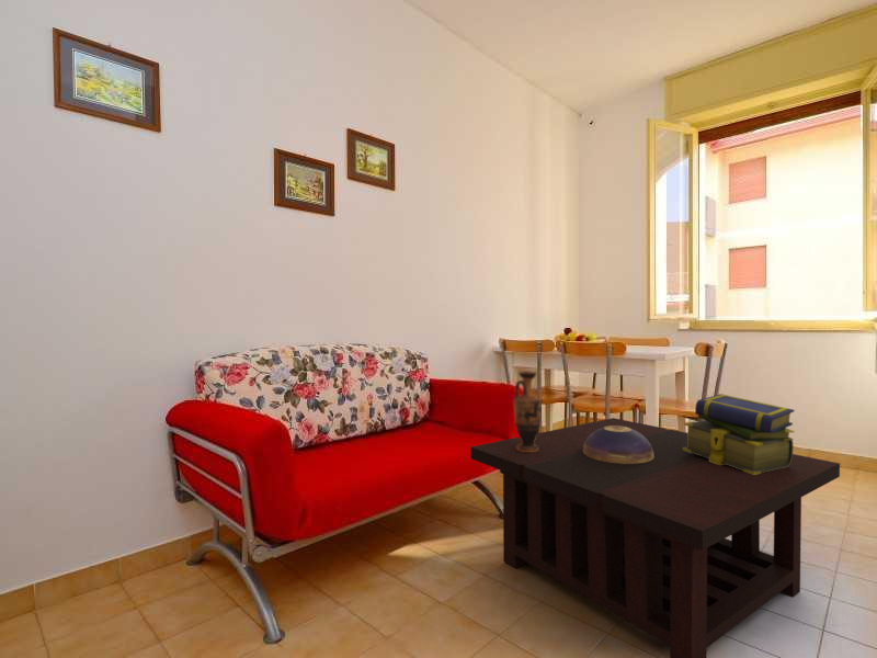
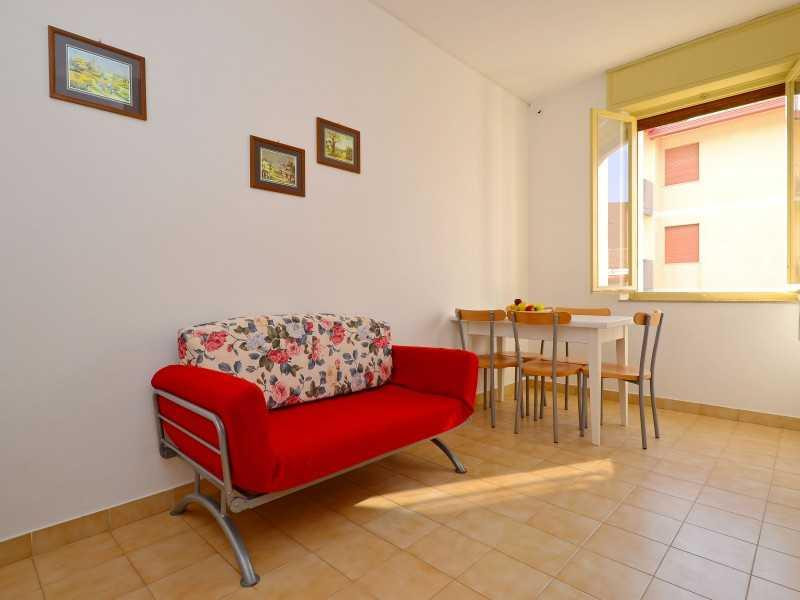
- vase [512,370,543,452]
- decorative bowl [583,426,654,464]
- stack of books [683,393,796,475]
- coffee table [469,417,841,658]
